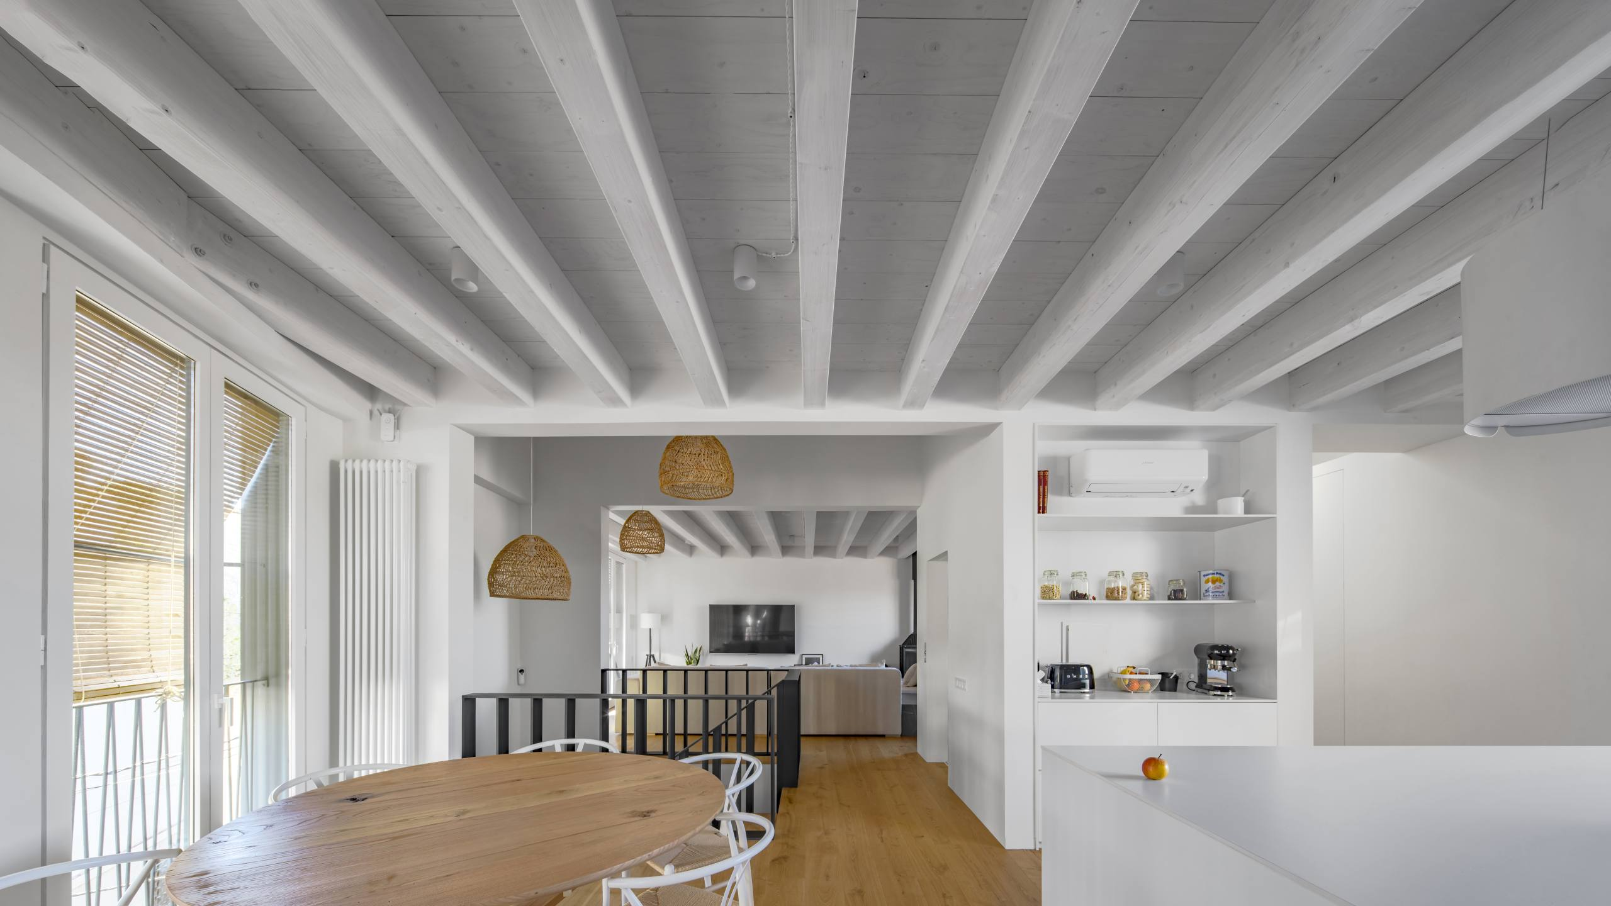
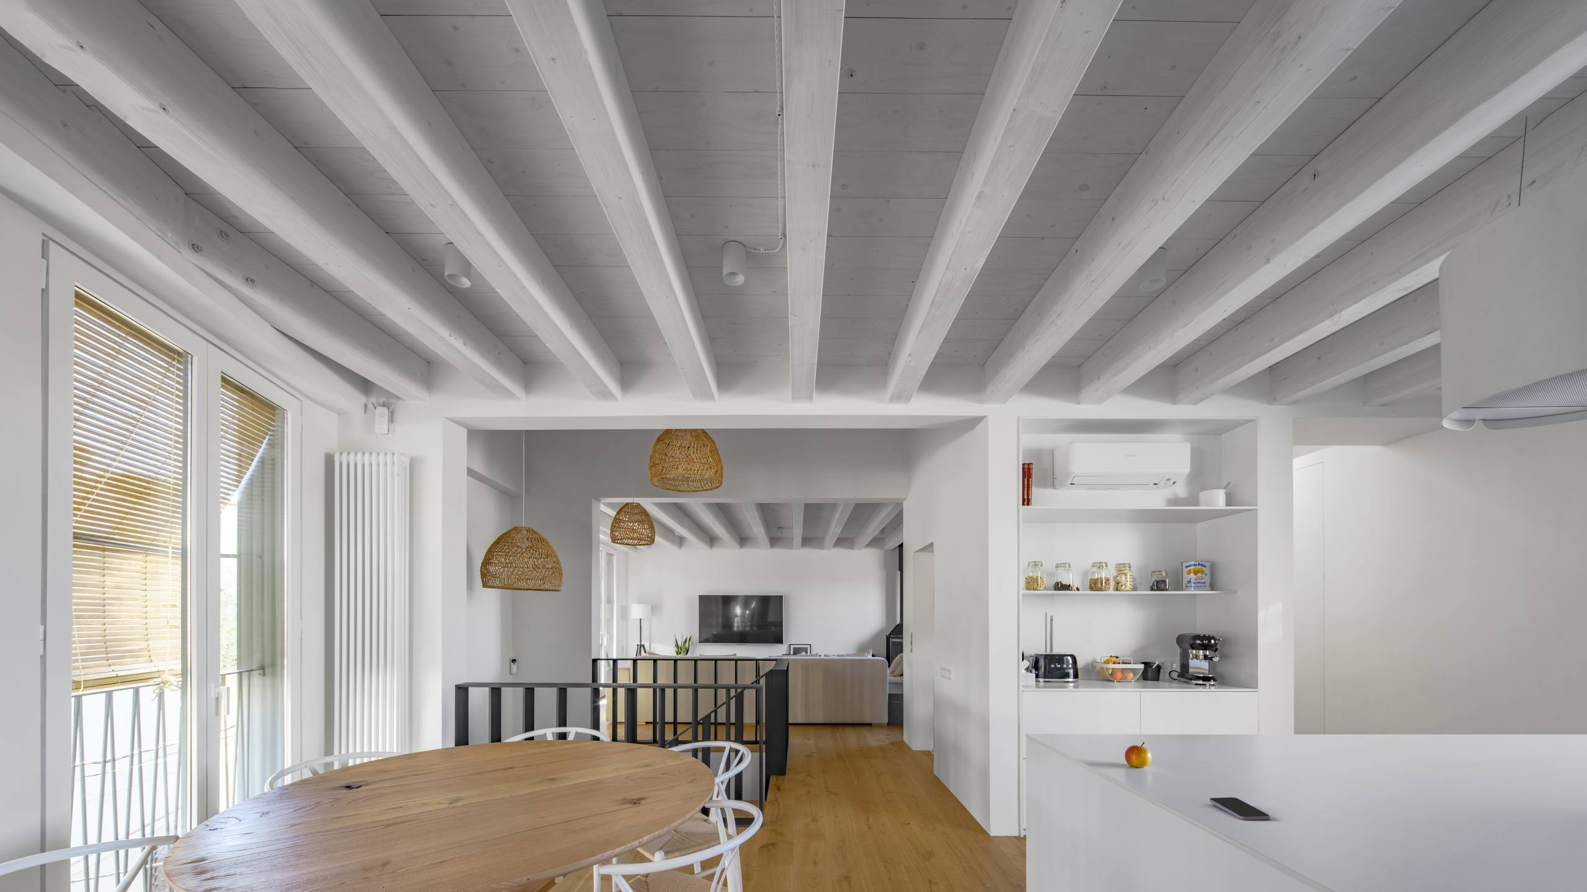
+ smartphone [1209,796,1270,821]
